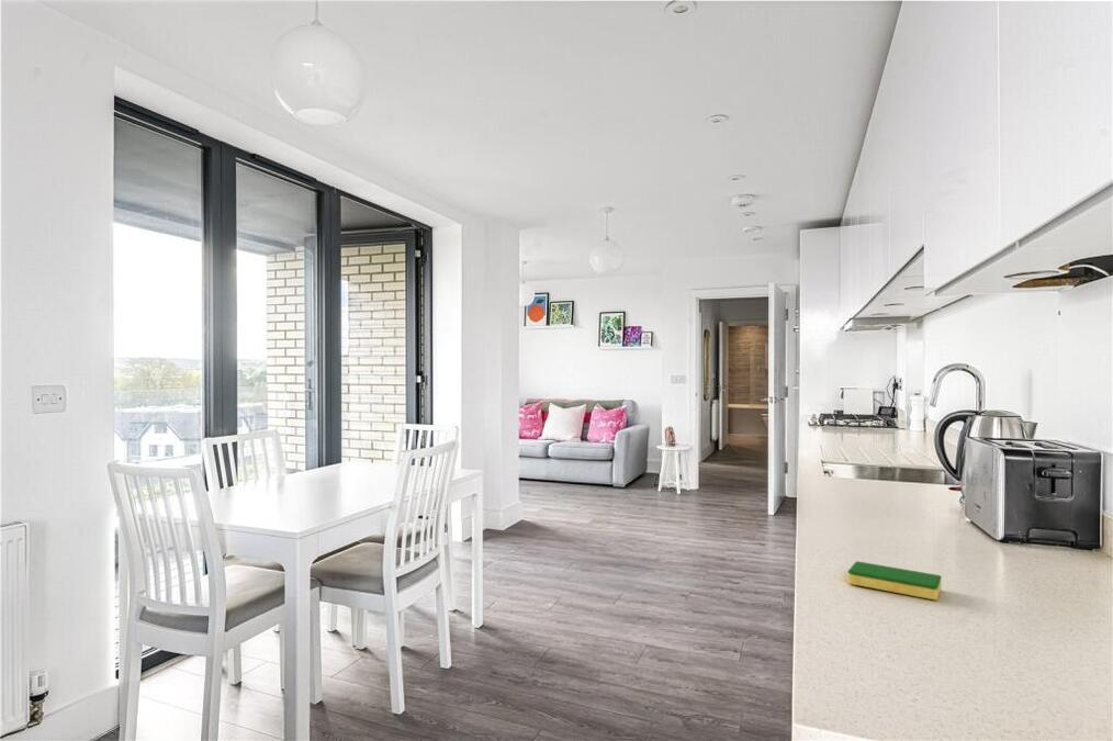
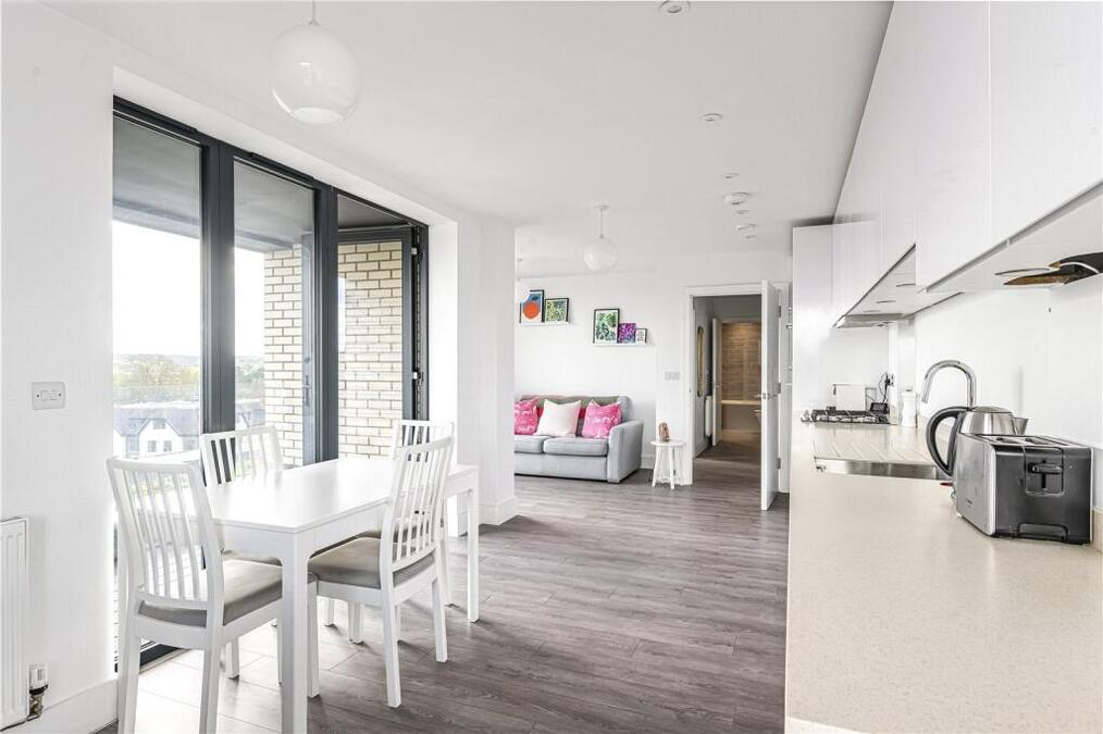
- dish sponge [847,560,943,602]
